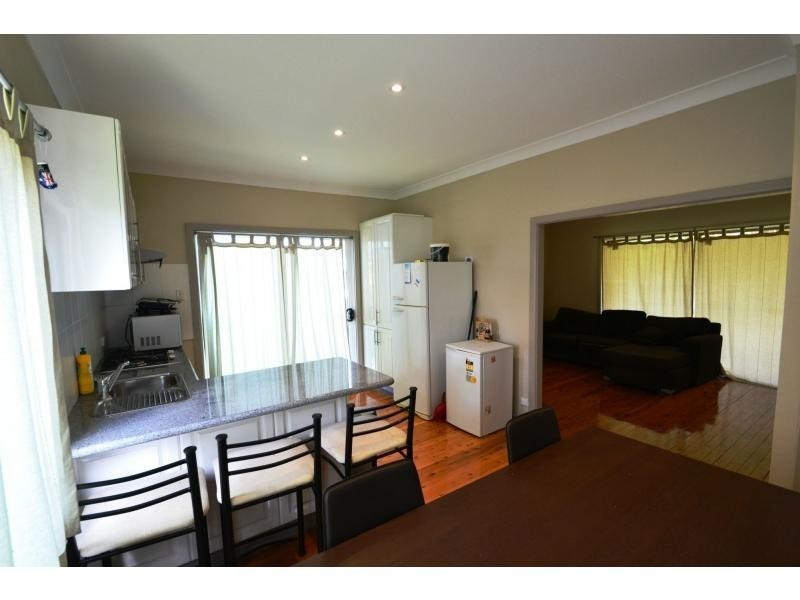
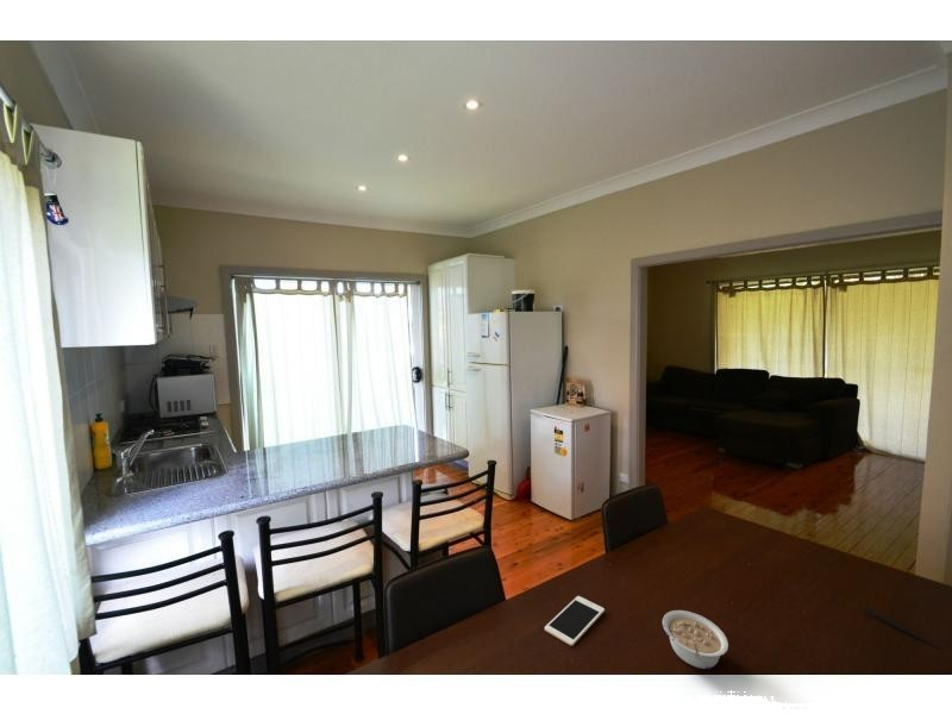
+ legume [662,609,729,670]
+ cell phone [544,595,606,647]
+ pen [859,605,940,650]
